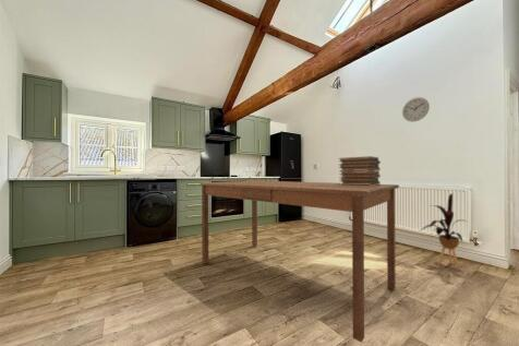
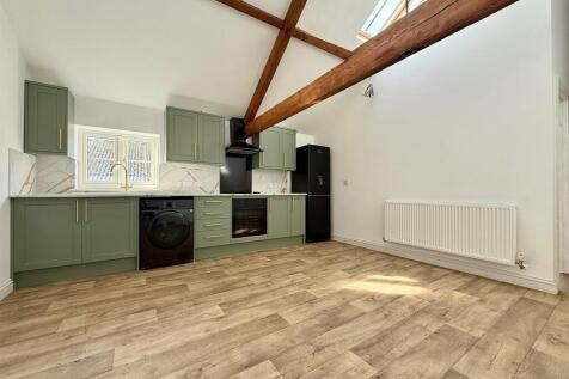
- book stack [337,155,382,186]
- house plant [420,192,468,270]
- dining table [200,180,400,344]
- wall clock [401,96,431,122]
